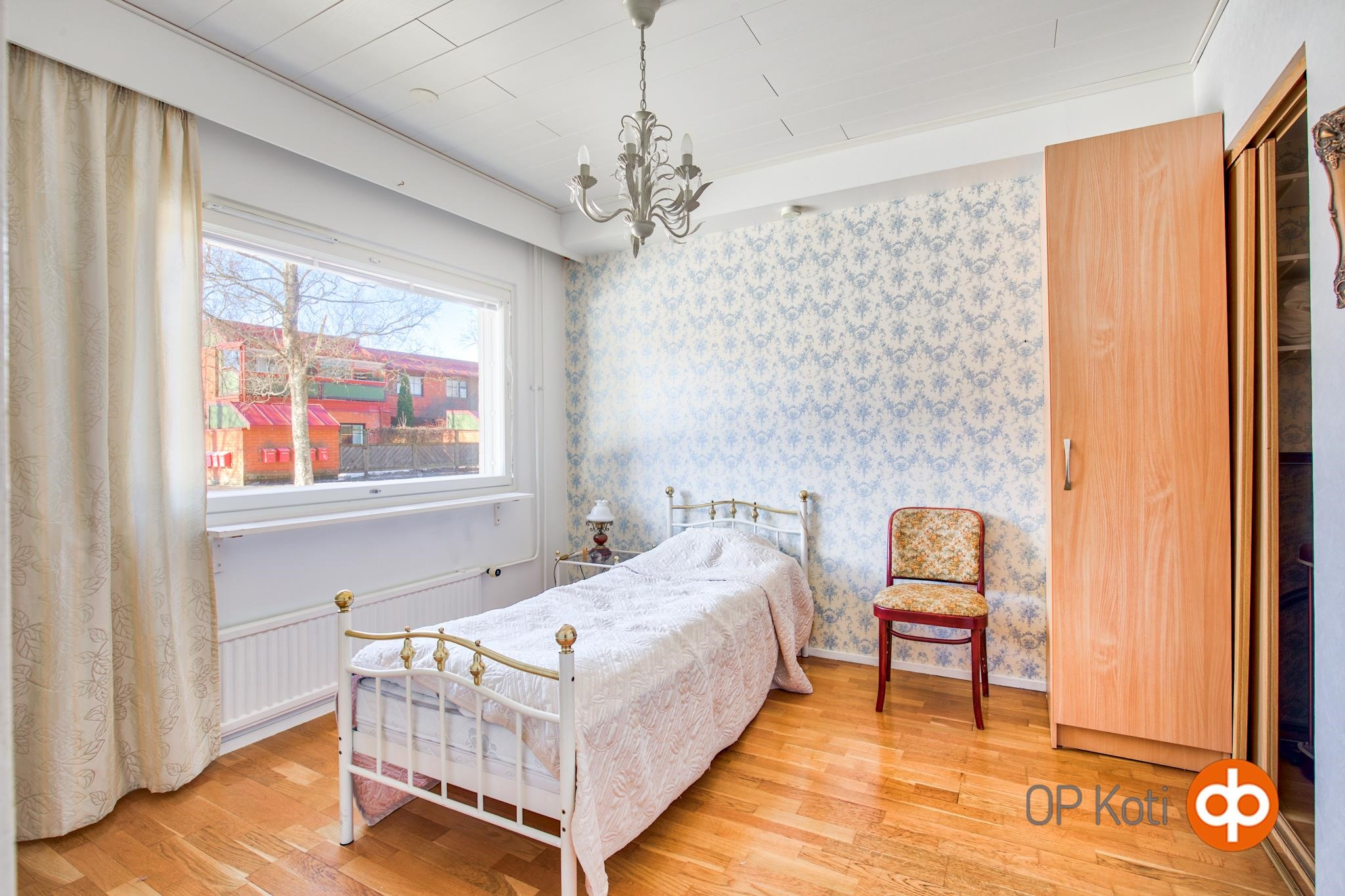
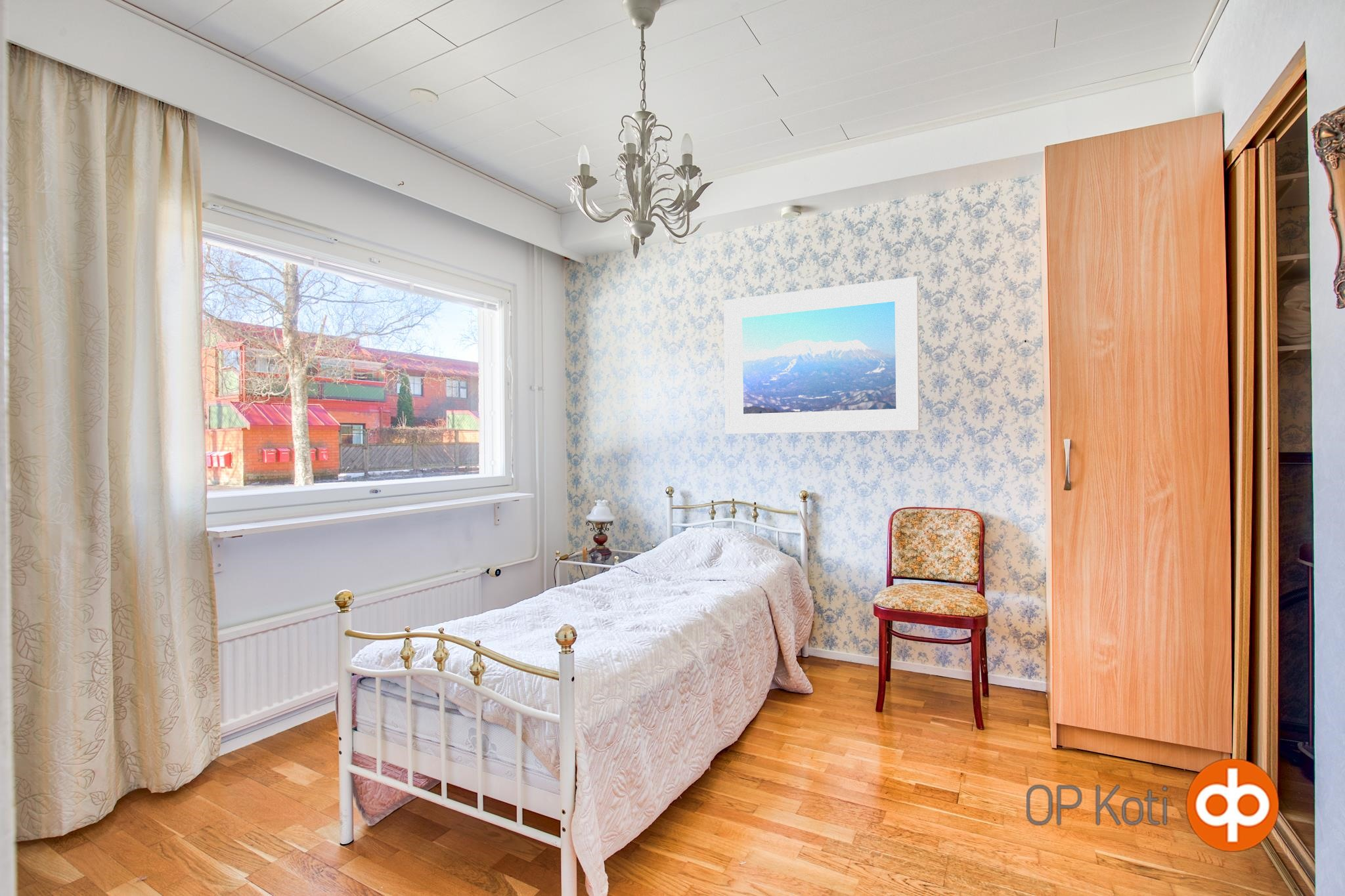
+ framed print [723,276,920,435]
